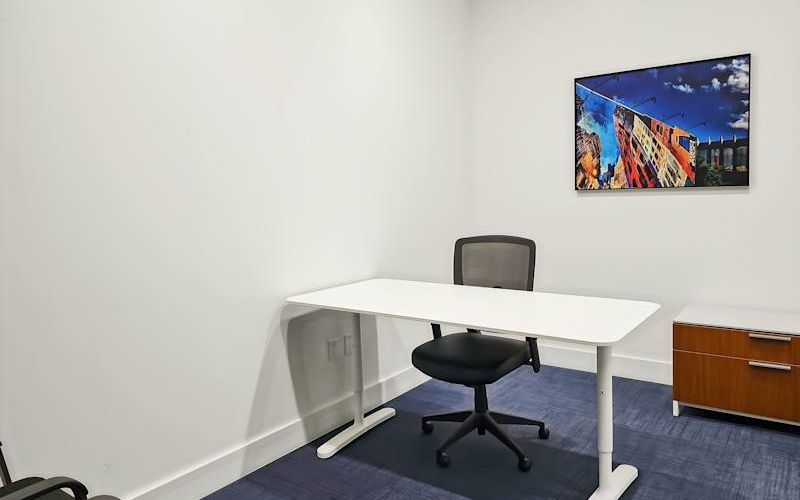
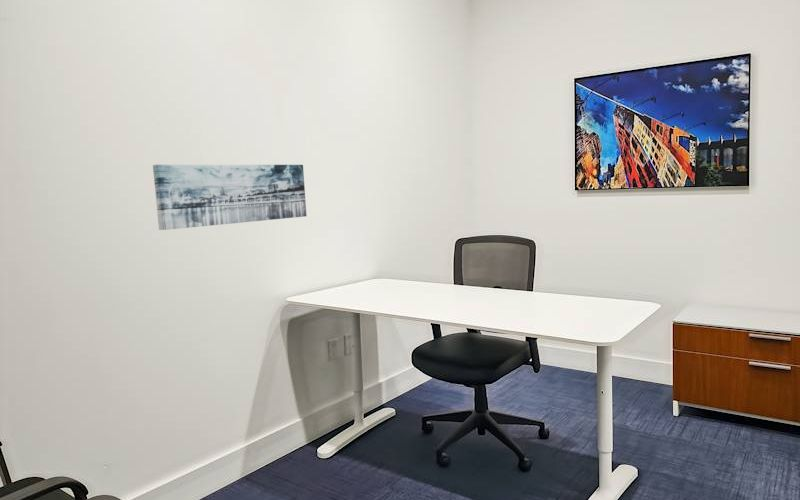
+ wall art [152,163,308,231]
